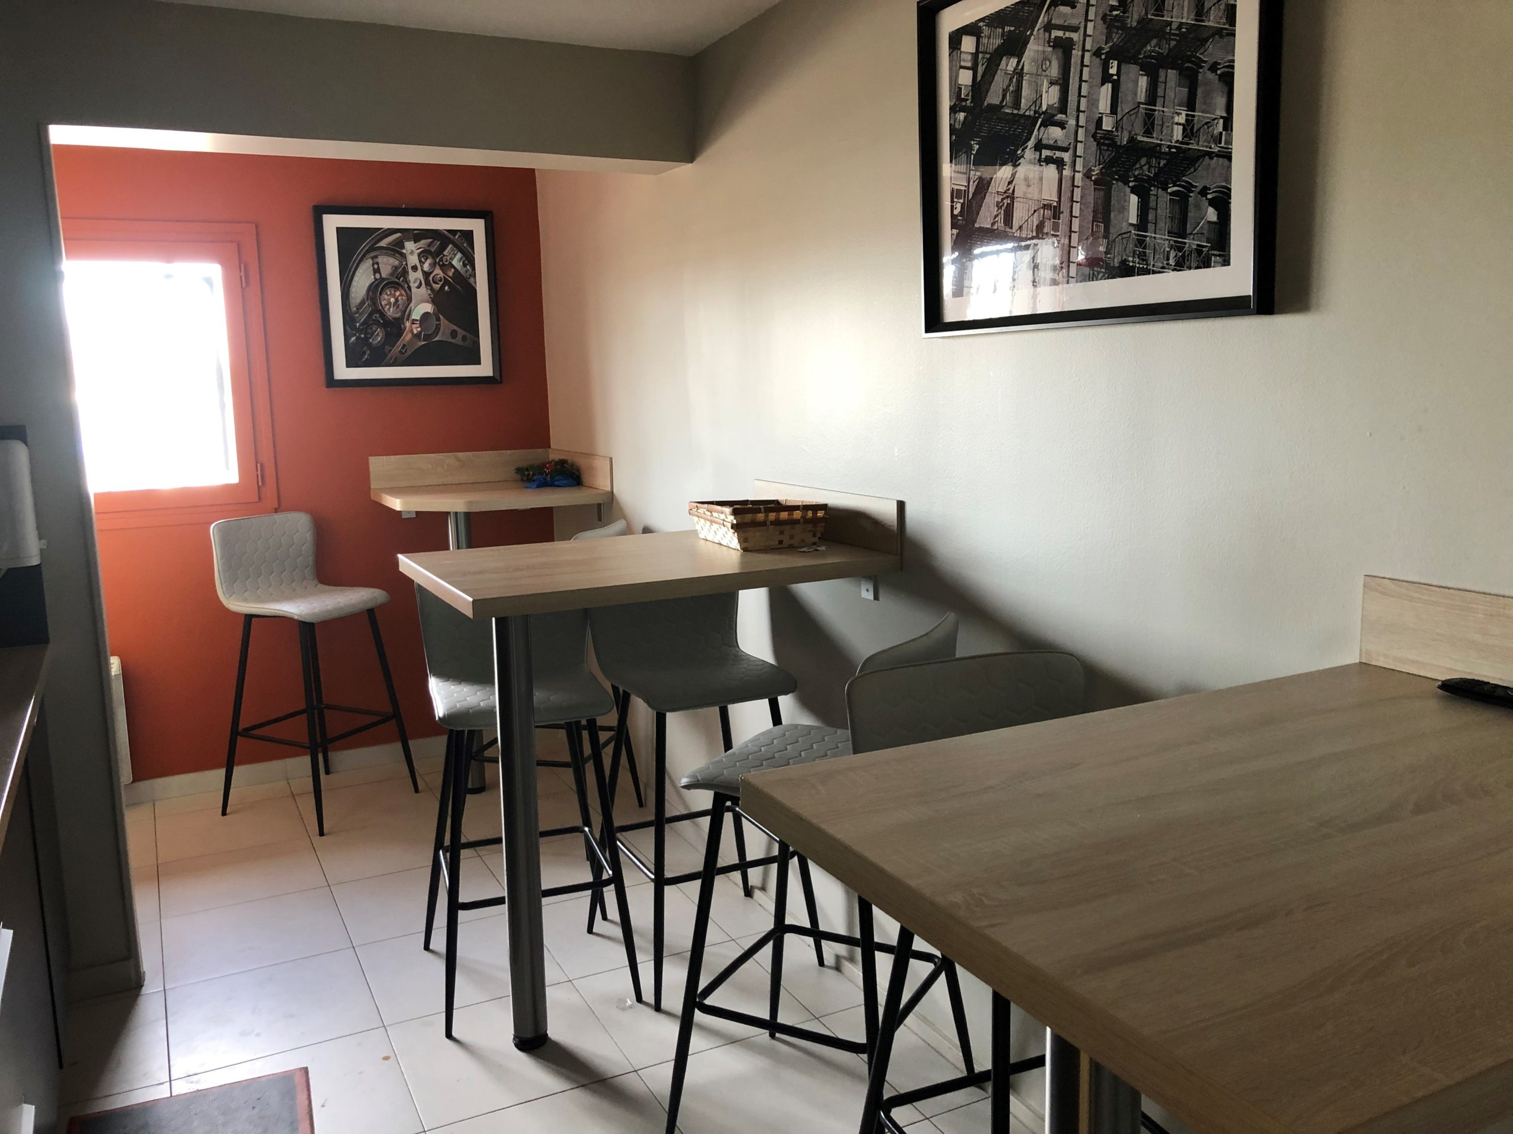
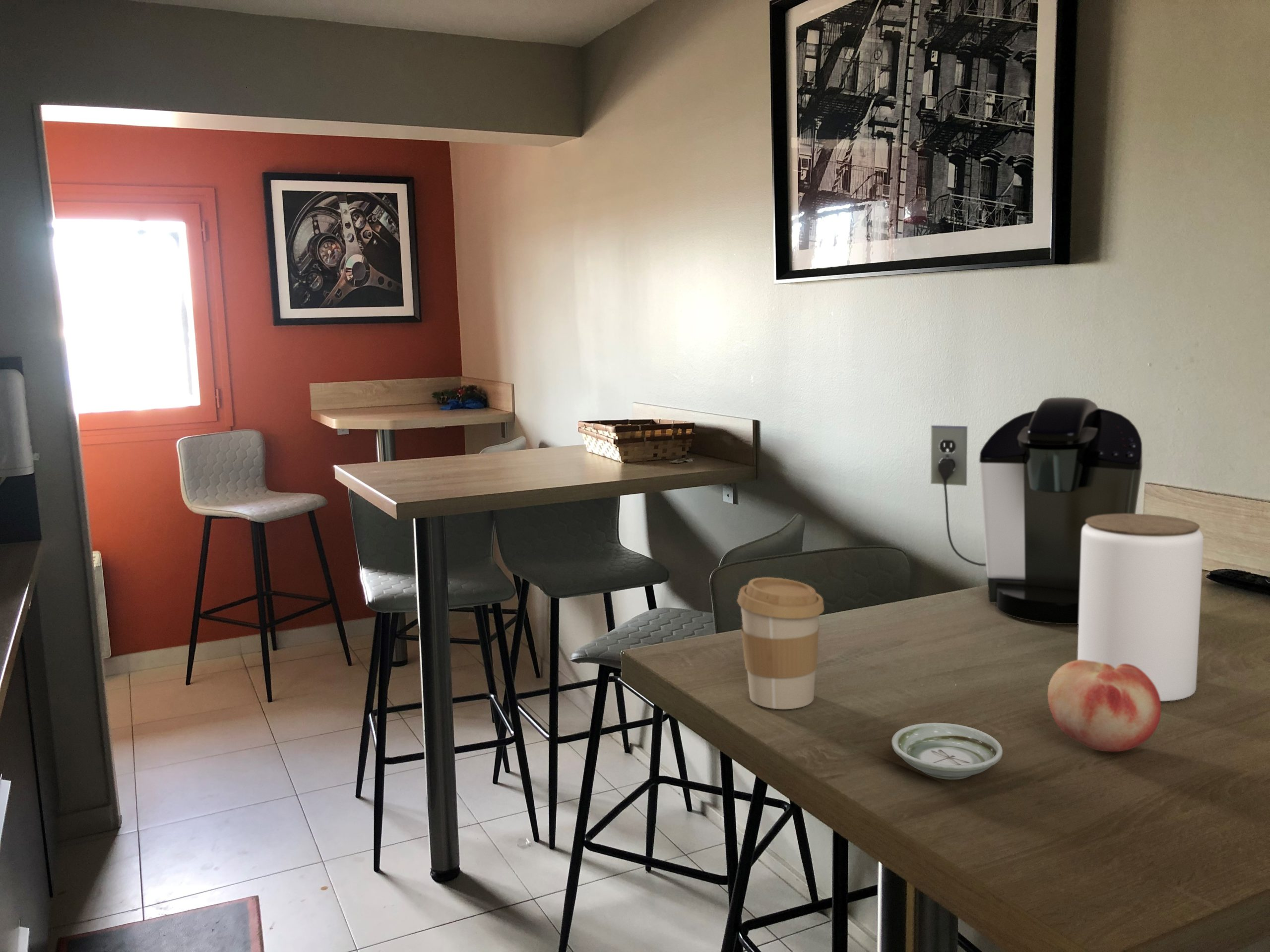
+ coffee cup [737,577,825,710]
+ fruit [1047,659,1161,752]
+ jar [1077,513,1204,702]
+ saucer [891,722,1003,780]
+ coffee maker [930,397,1143,625]
